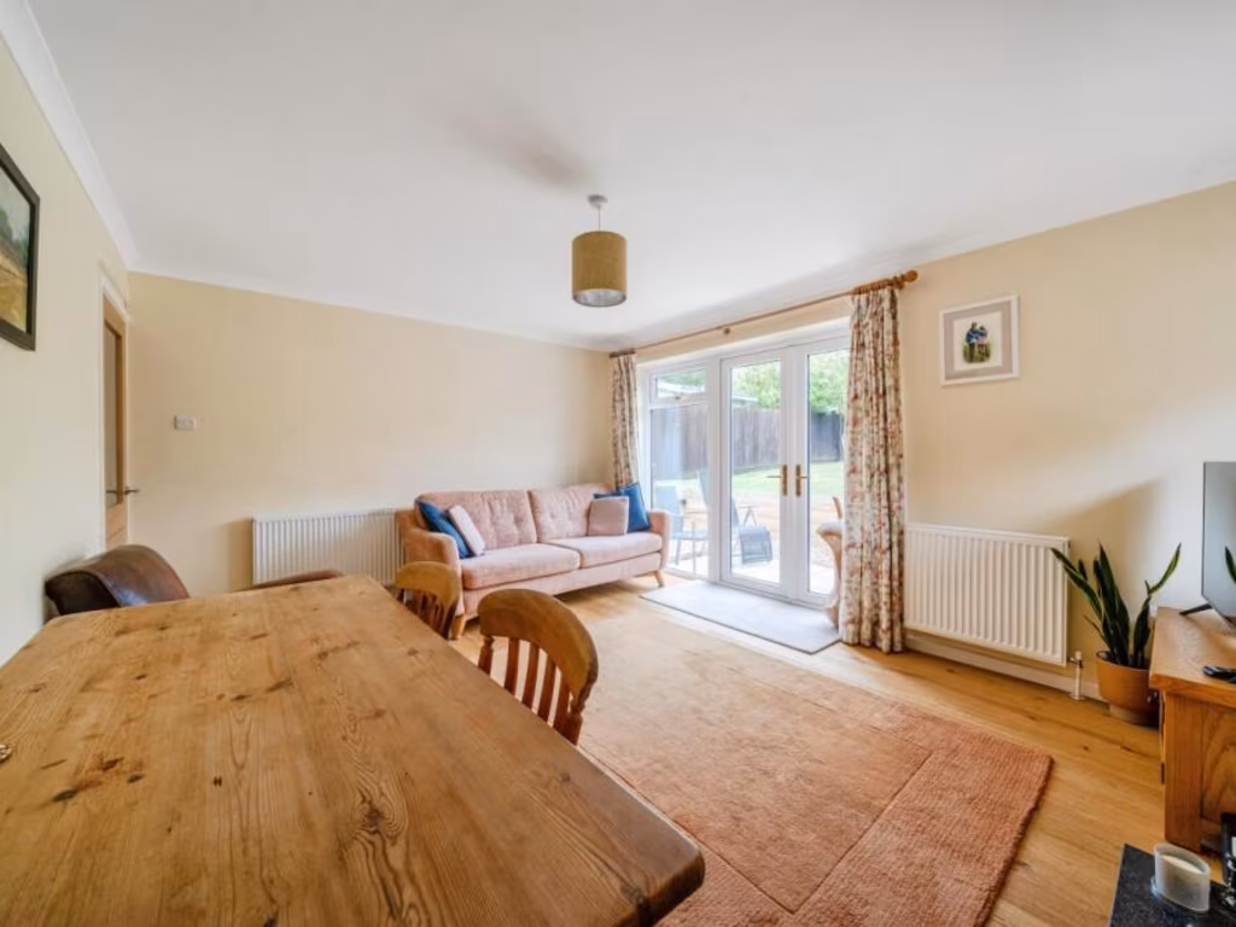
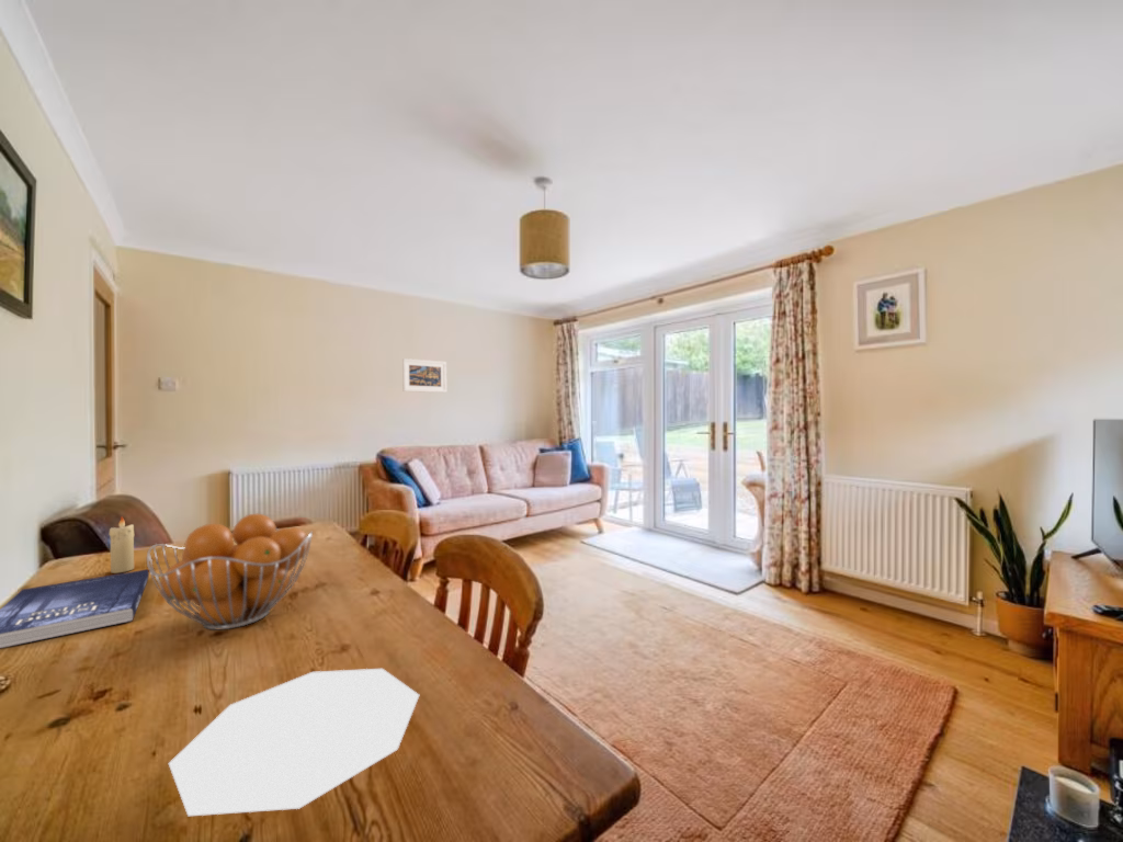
+ plate [168,668,420,817]
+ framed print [401,357,447,394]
+ fruit basket [146,513,314,630]
+ candle [107,515,135,574]
+ book [0,569,150,649]
